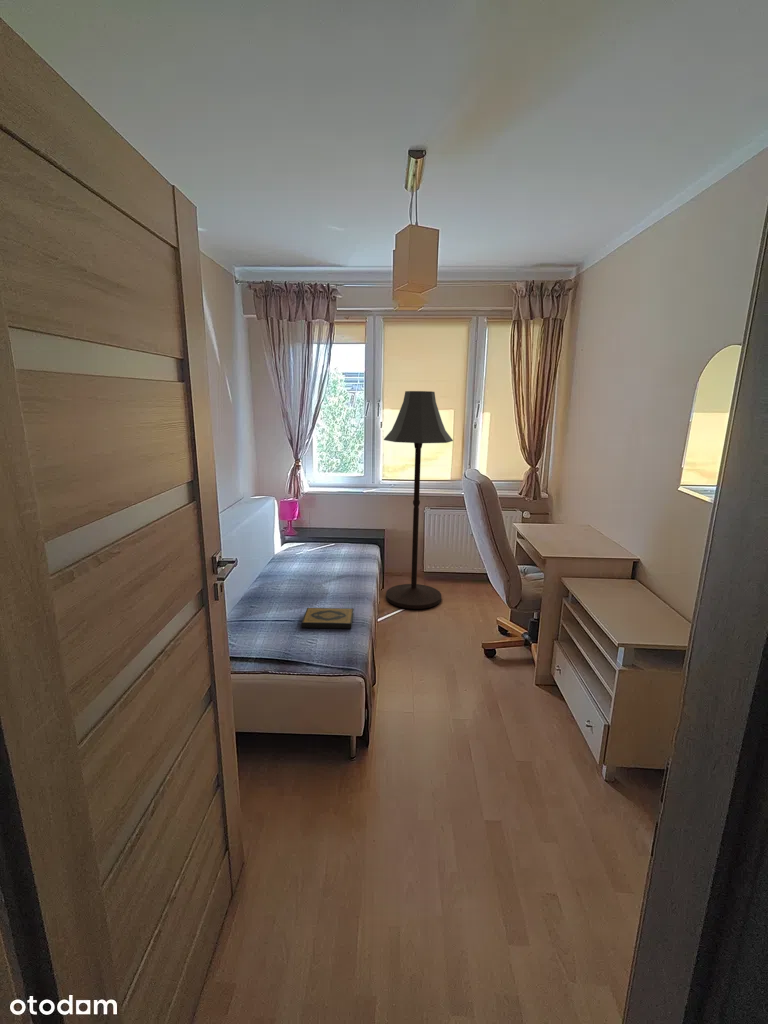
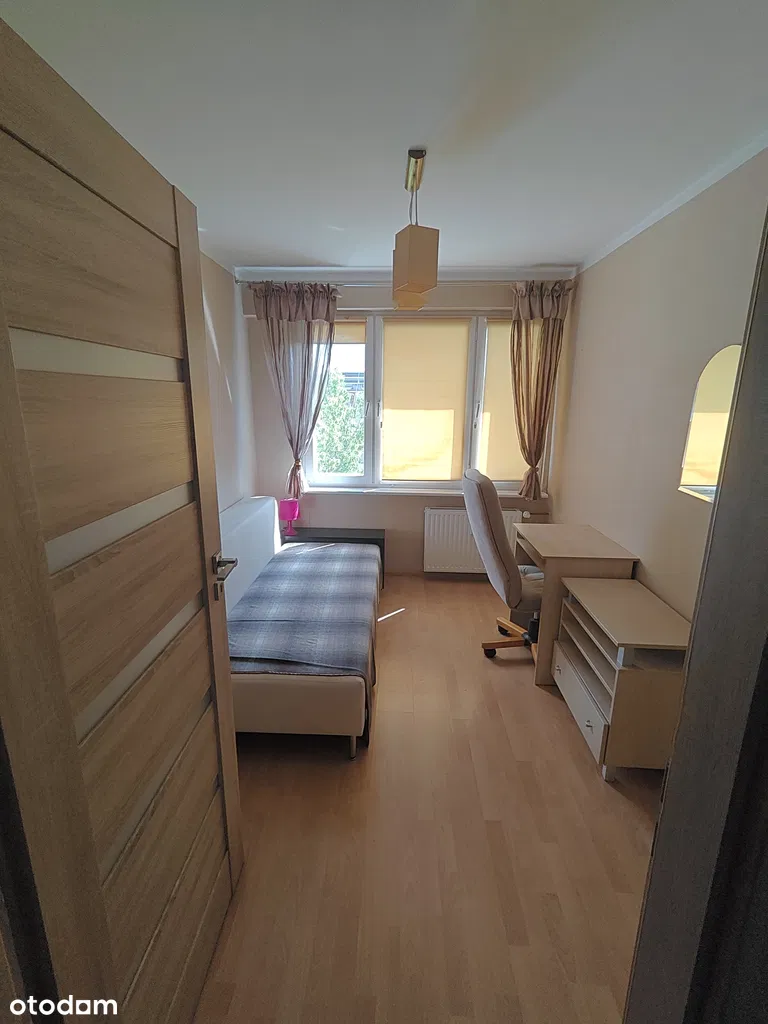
- hardback book [301,607,355,629]
- floor lamp [383,390,454,610]
